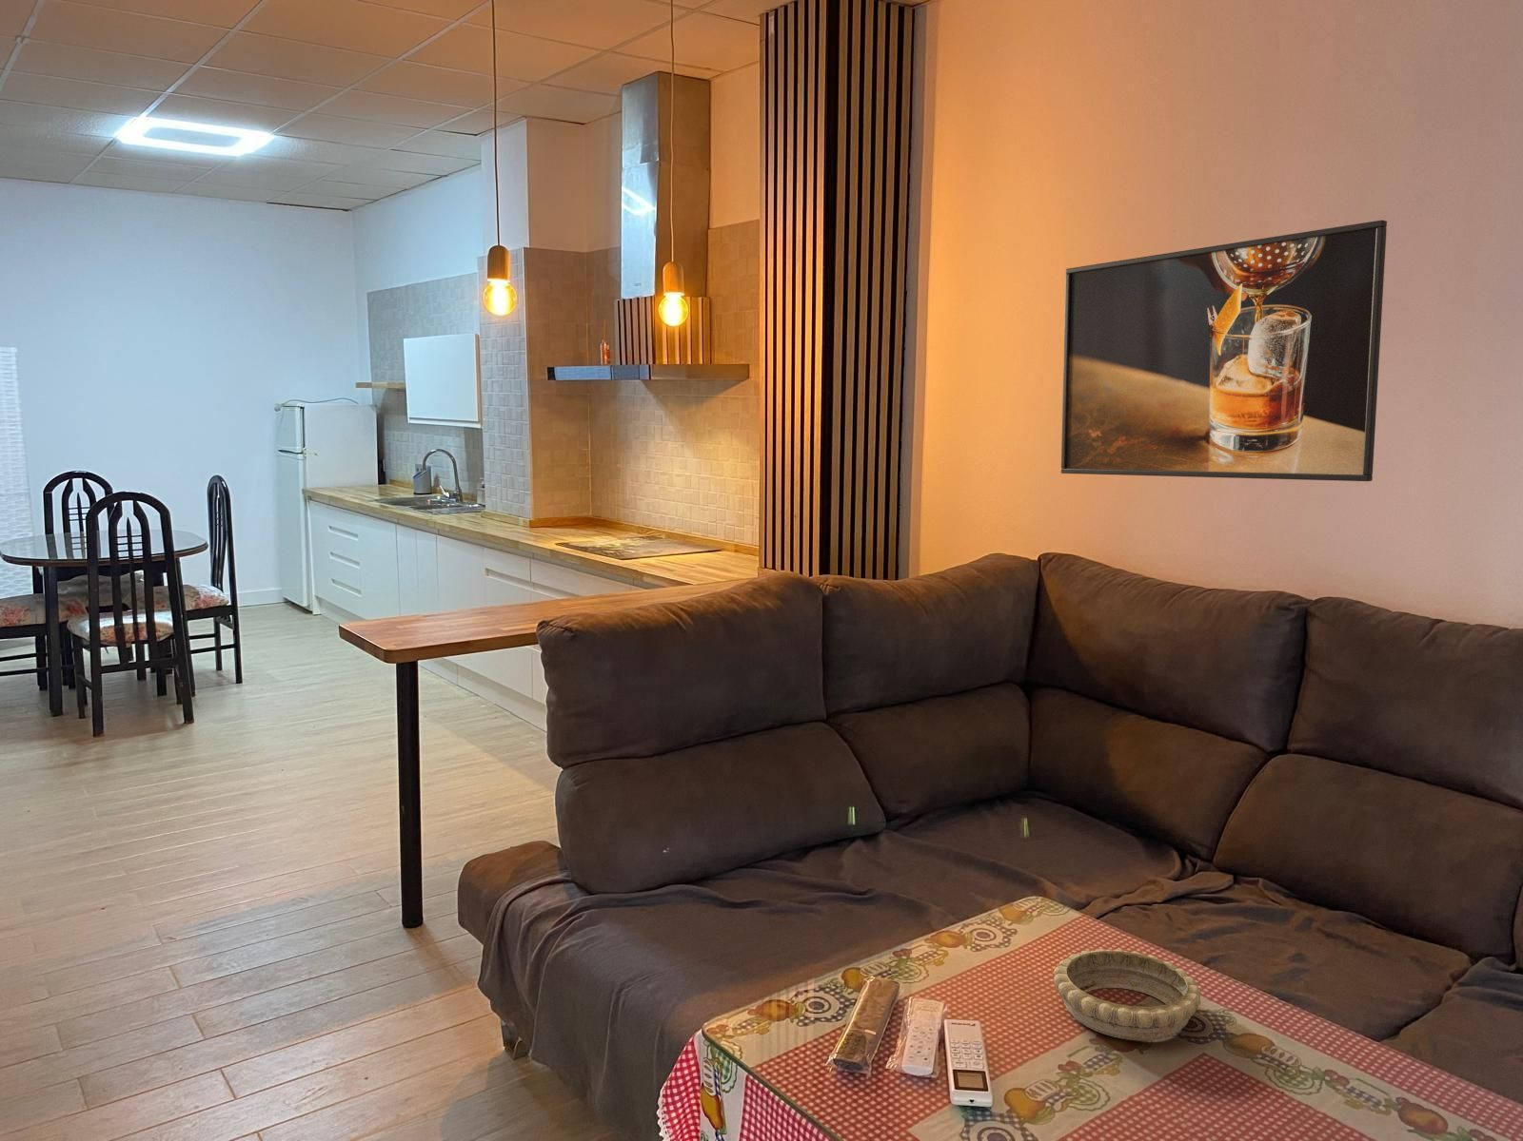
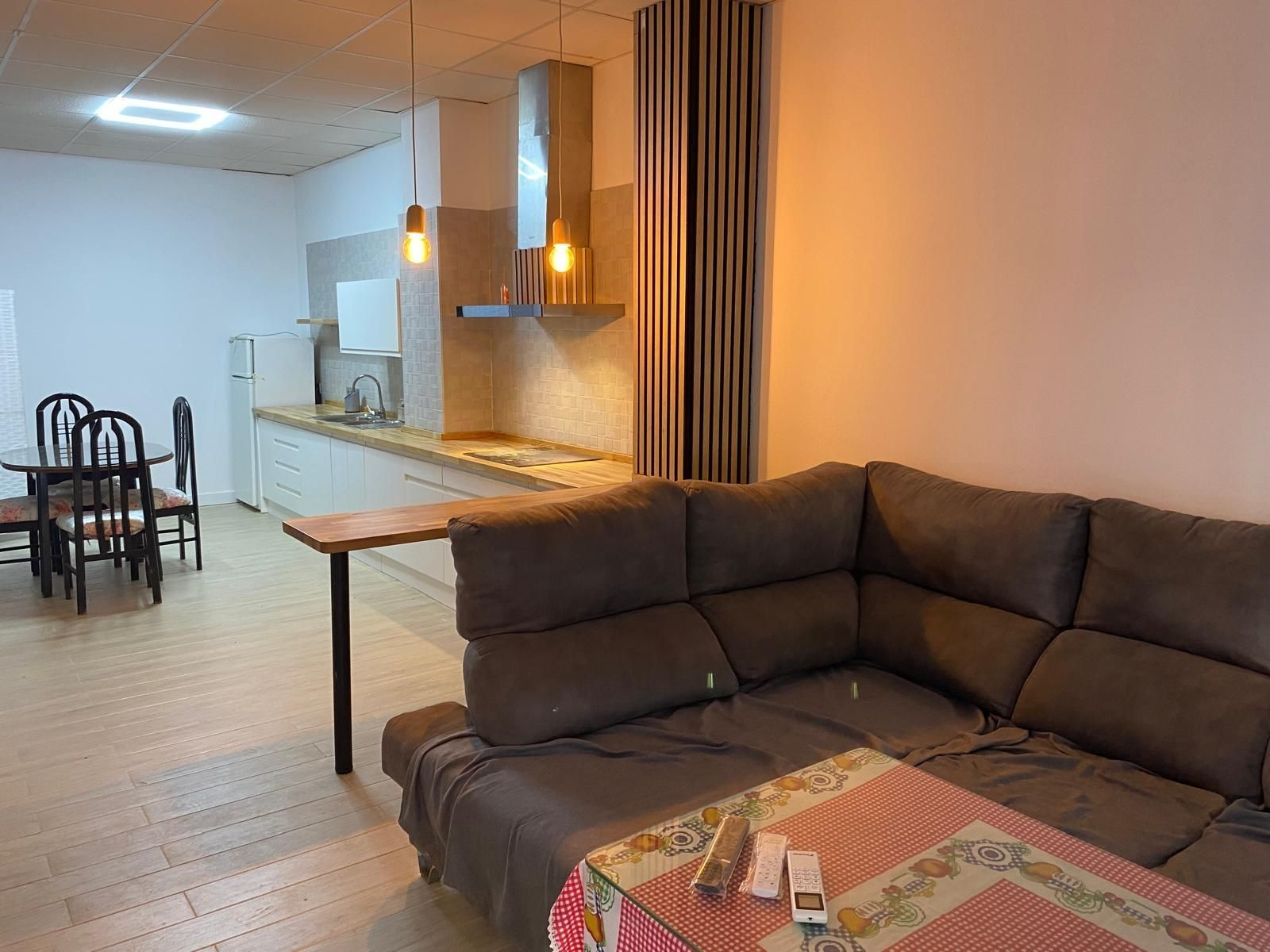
- decorative bowl [1053,948,1203,1042]
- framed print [1060,218,1387,482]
